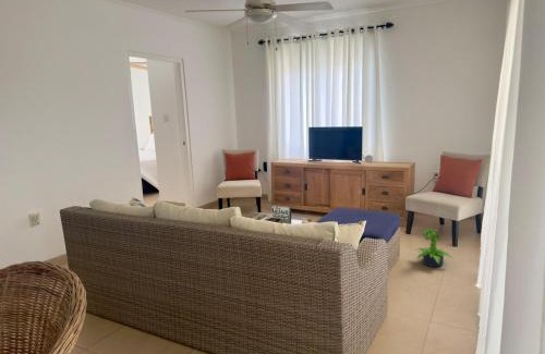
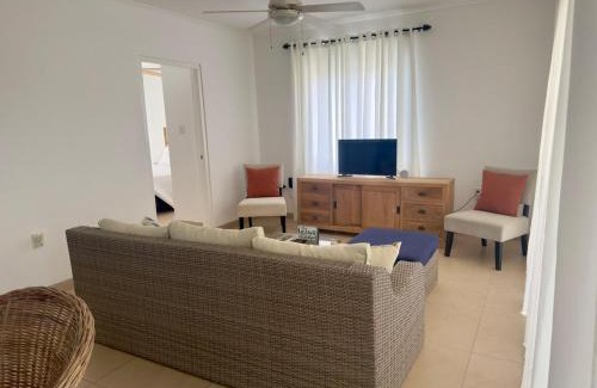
- potted plant [414,228,455,268]
